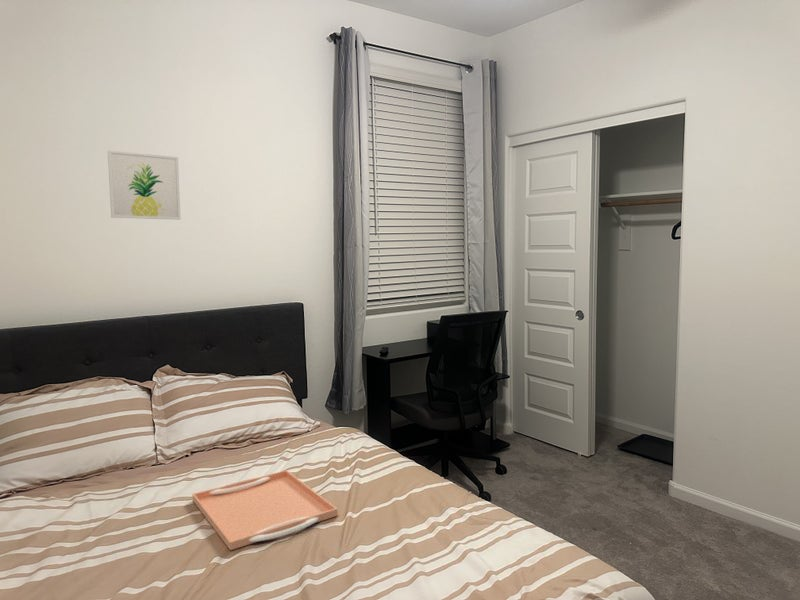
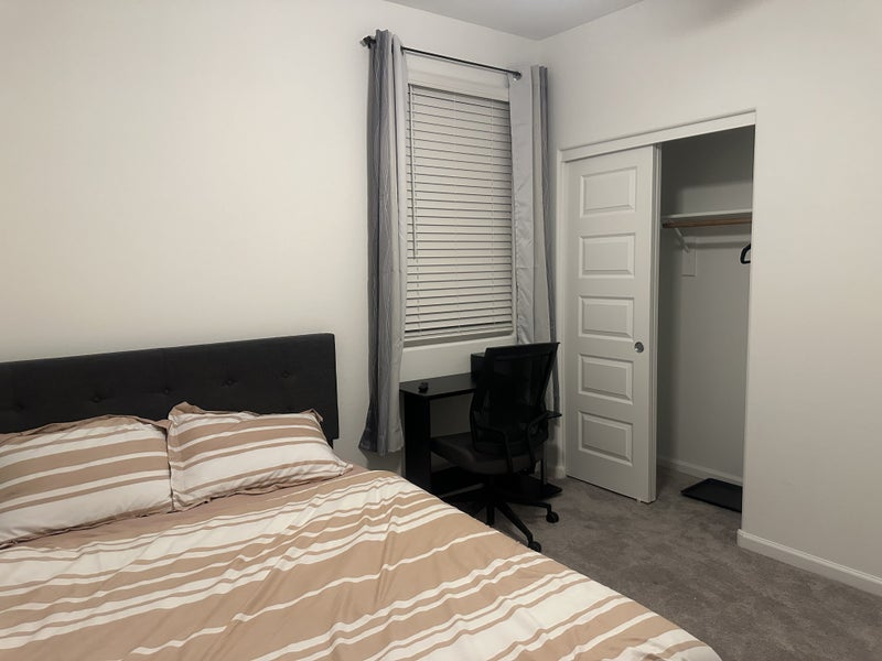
- wall art [107,150,182,221]
- serving tray [191,469,339,551]
